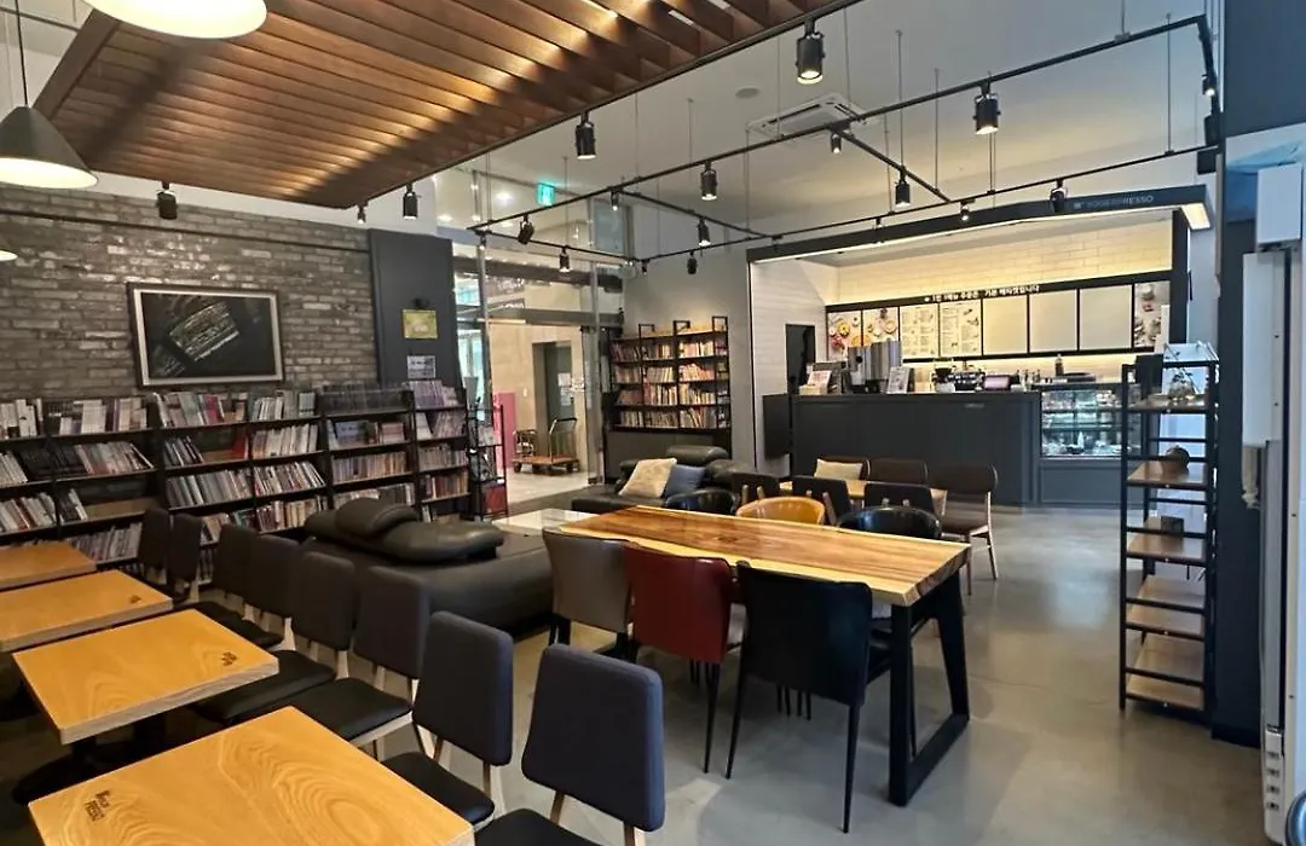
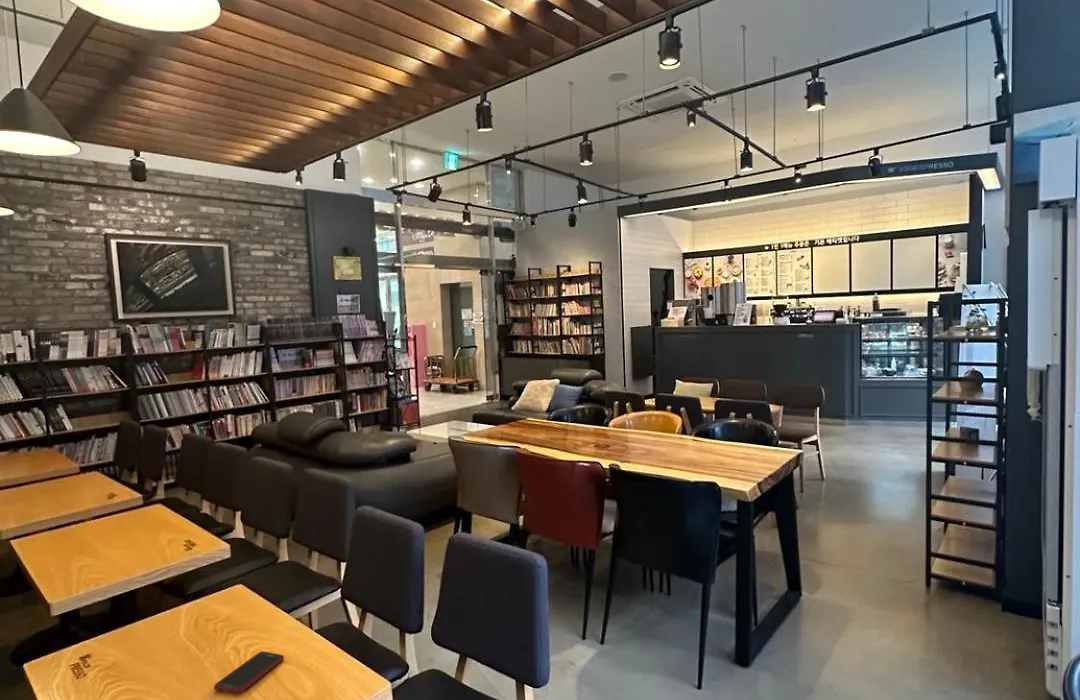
+ cell phone [213,650,285,696]
